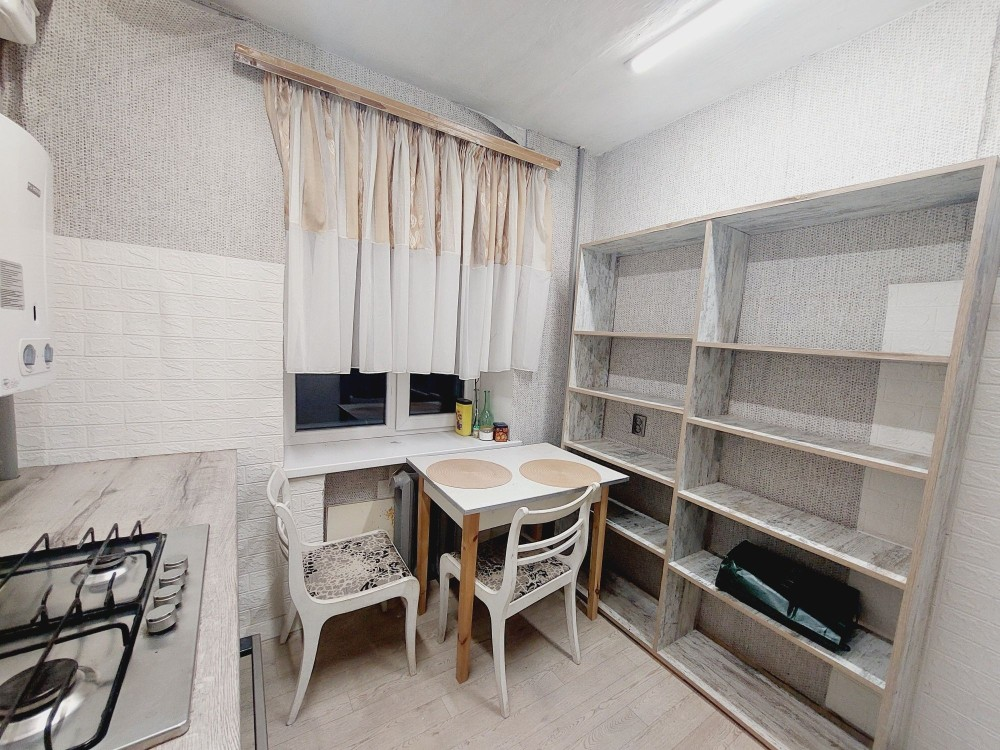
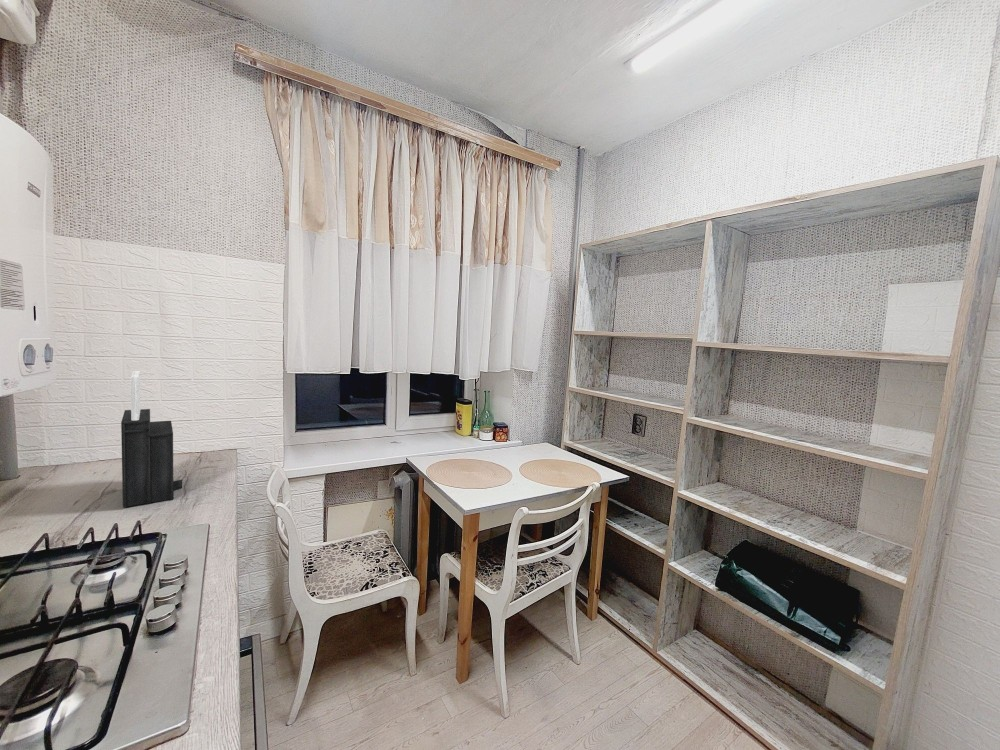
+ knife block [120,370,183,508]
